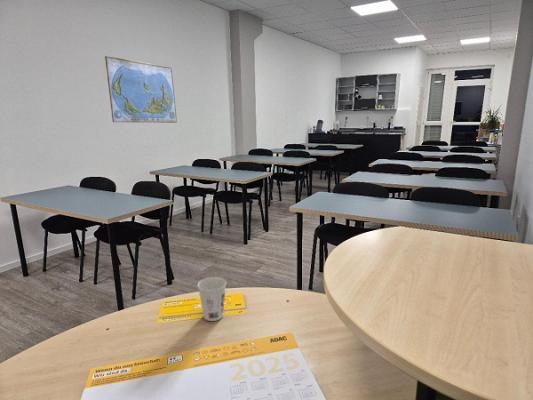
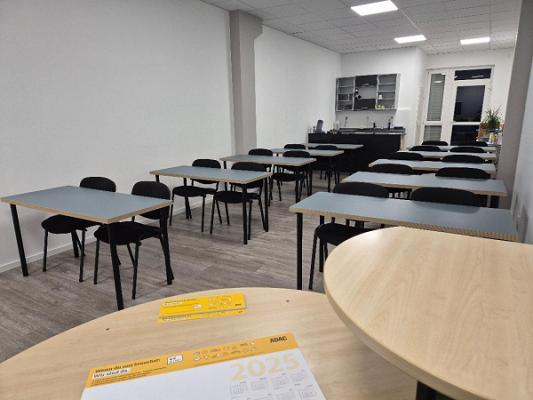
- world map [104,55,178,124]
- cup [196,276,227,322]
